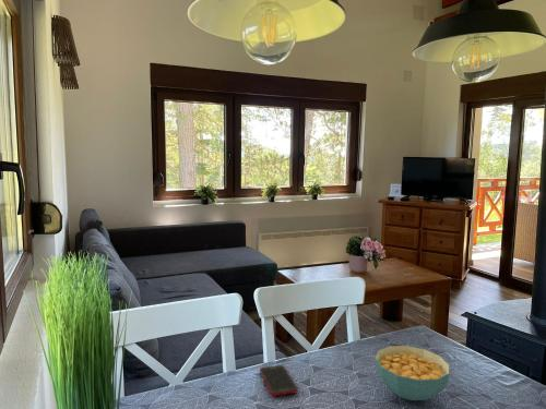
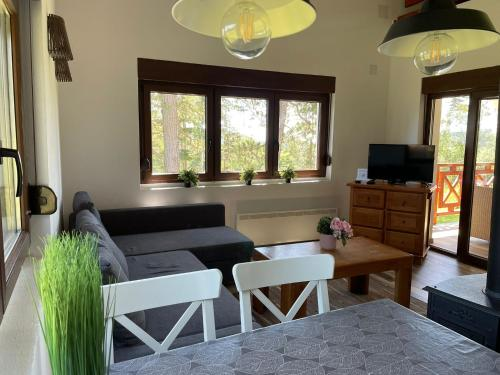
- cell phone [259,364,299,397]
- cereal bowl [373,345,451,401]
